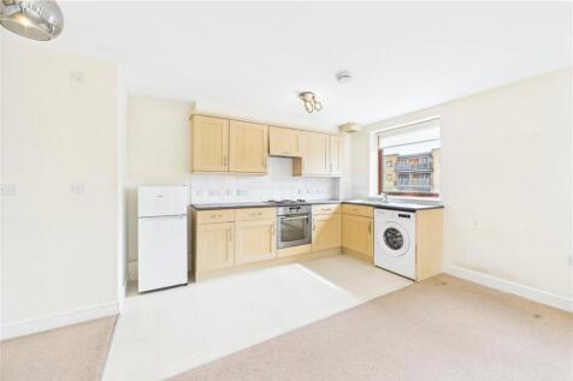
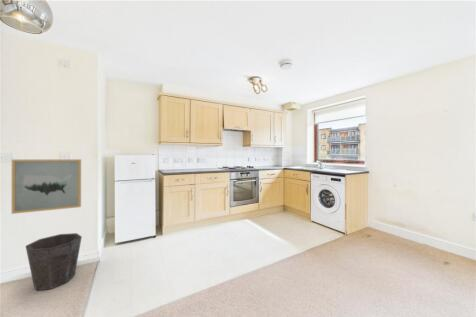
+ wall art [11,158,82,215]
+ waste bin [25,232,83,291]
